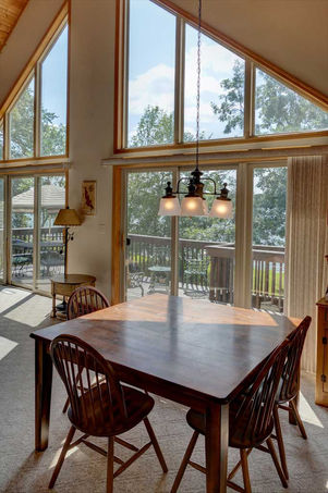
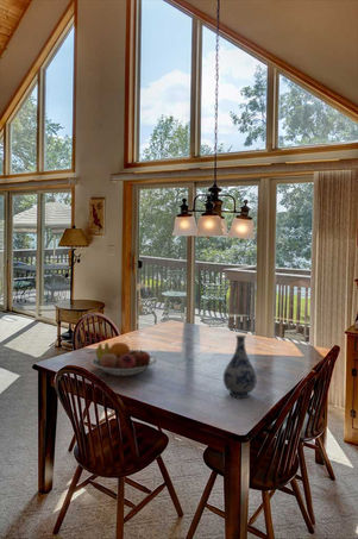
+ fruit bowl [90,341,158,377]
+ vase [222,334,258,399]
